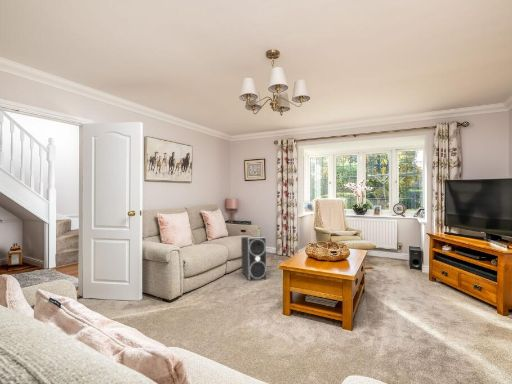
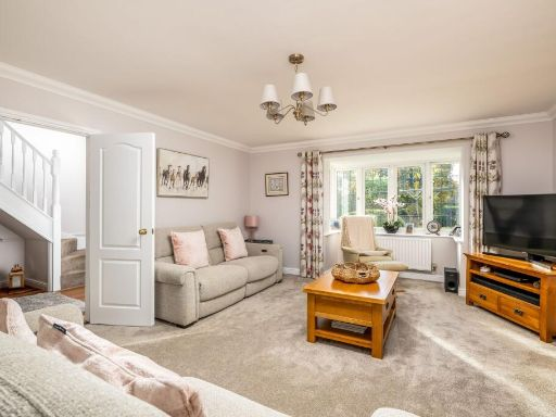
- stereo [240,236,268,282]
